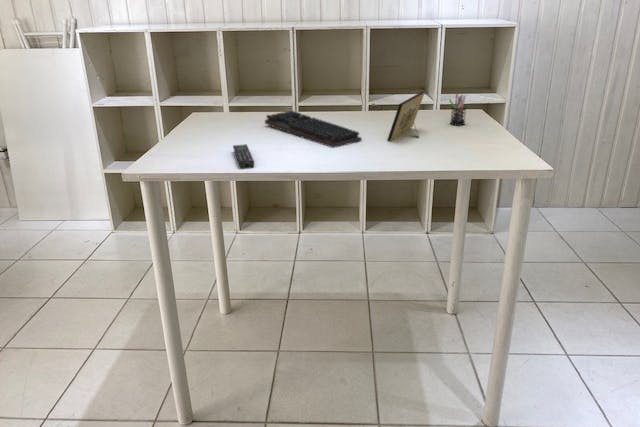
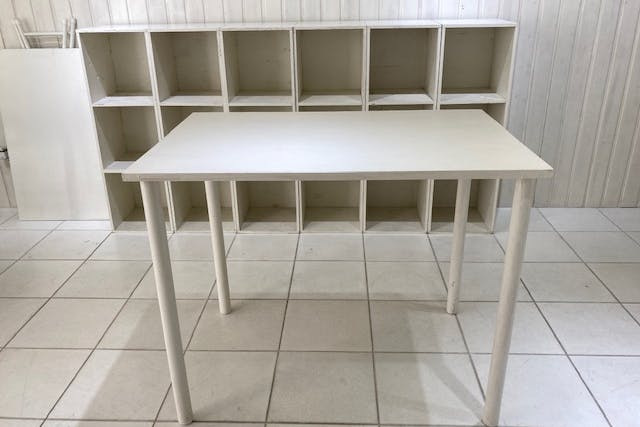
- keyboard [264,110,363,149]
- remote control [232,143,255,170]
- pen holder [448,92,468,127]
- picture frame [386,91,426,143]
